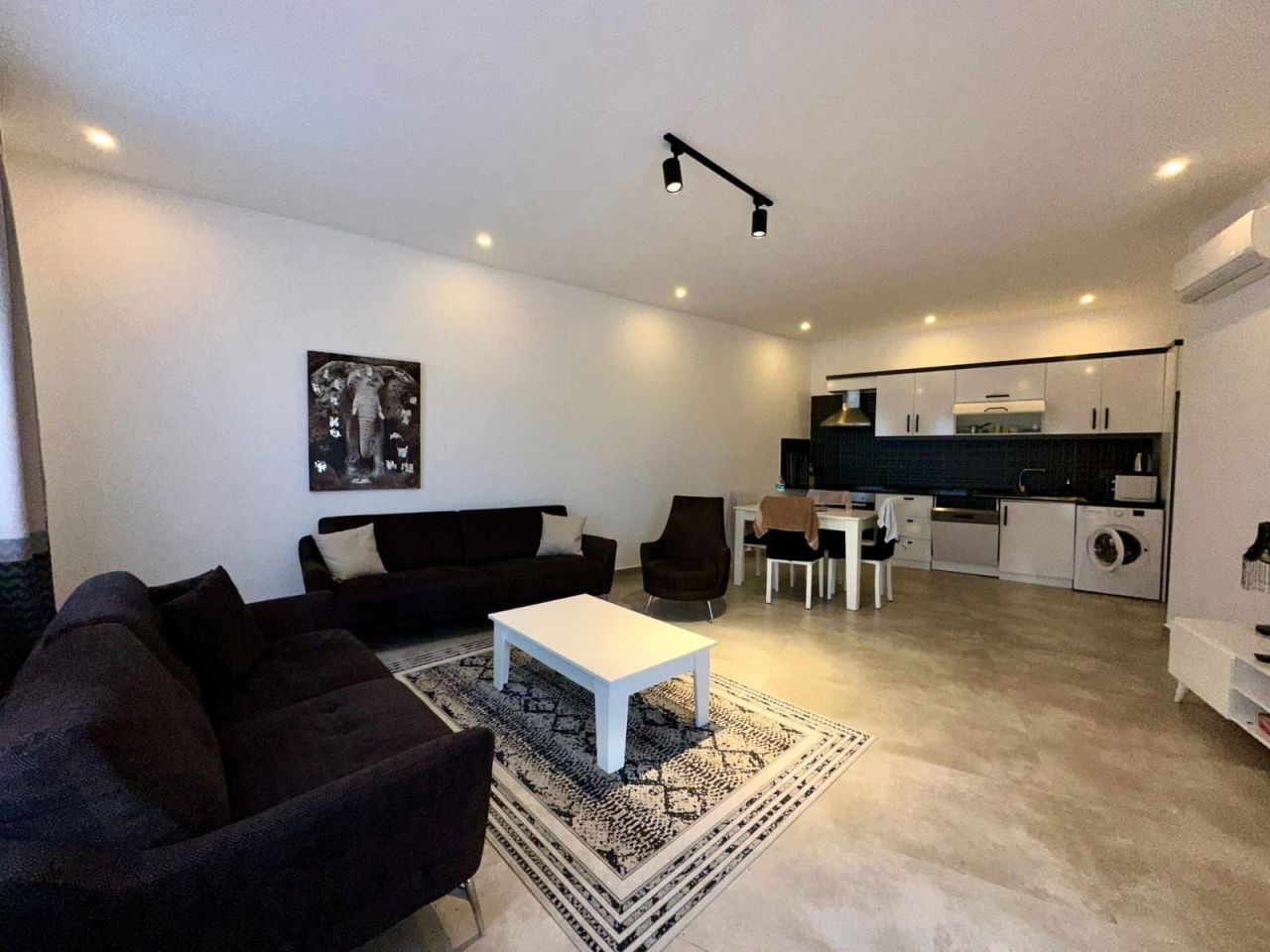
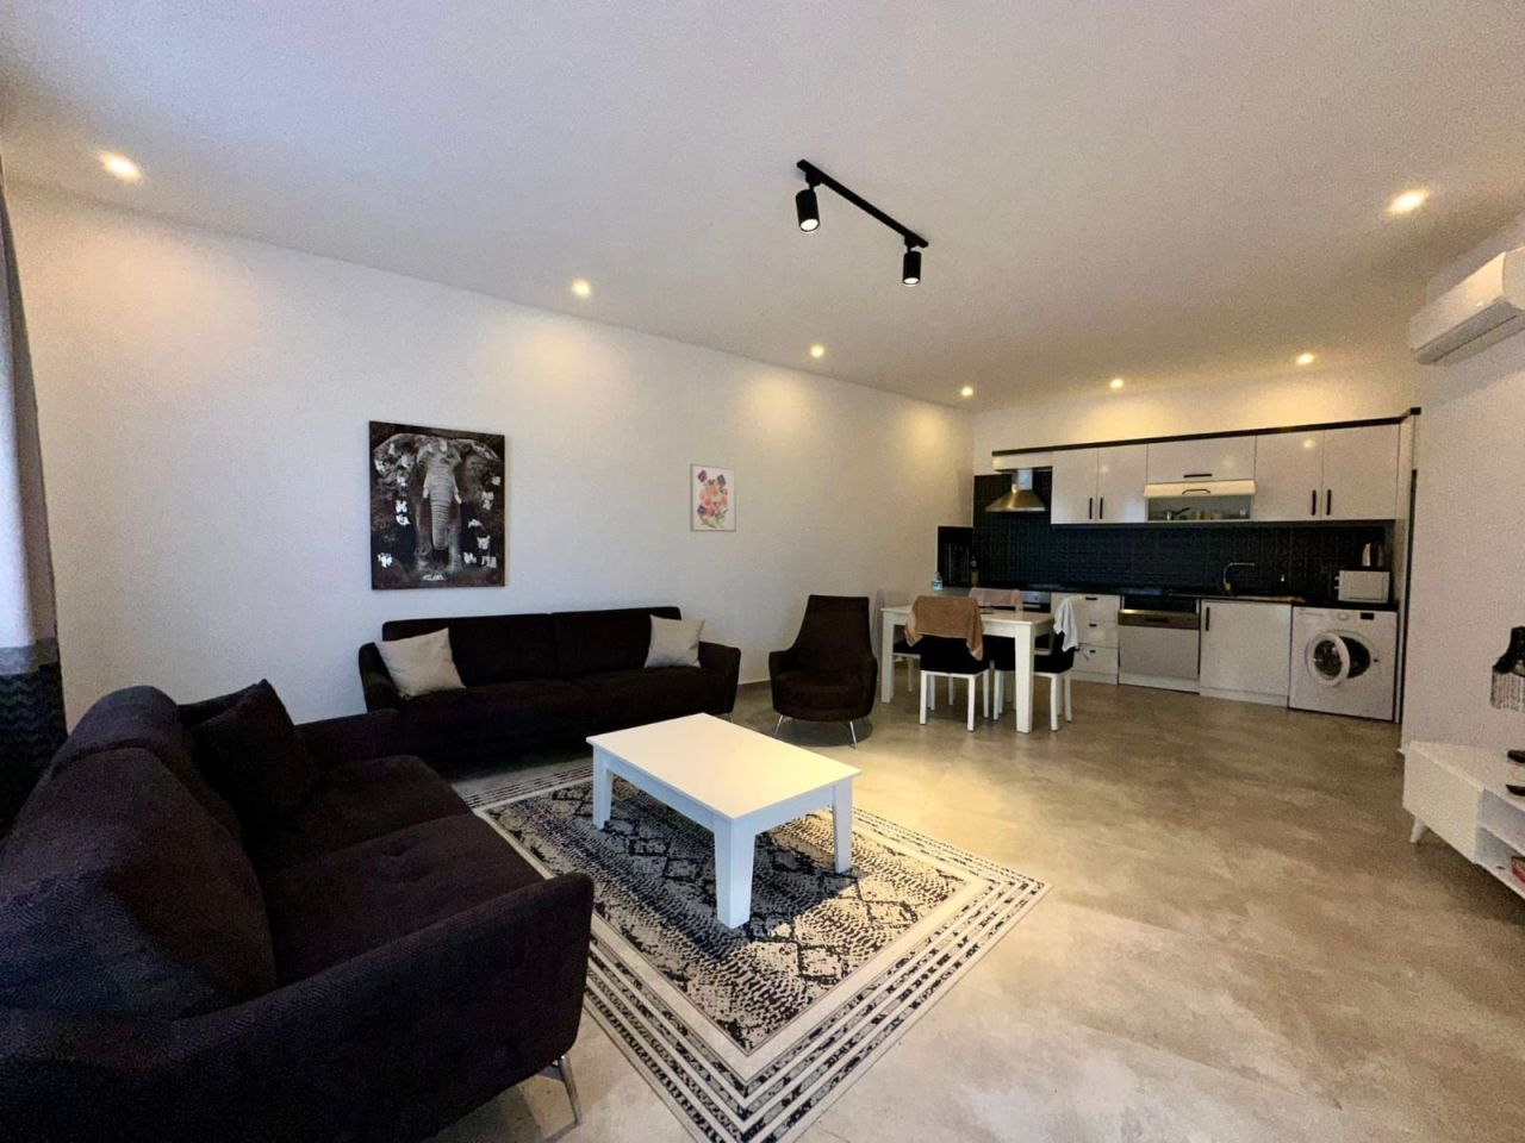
+ wall art [688,462,737,533]
